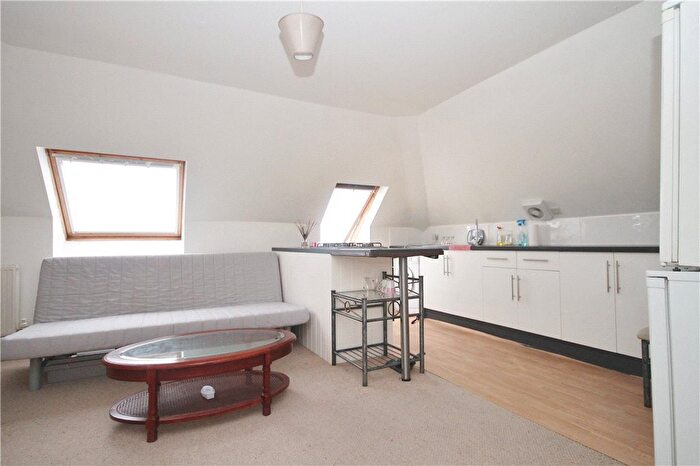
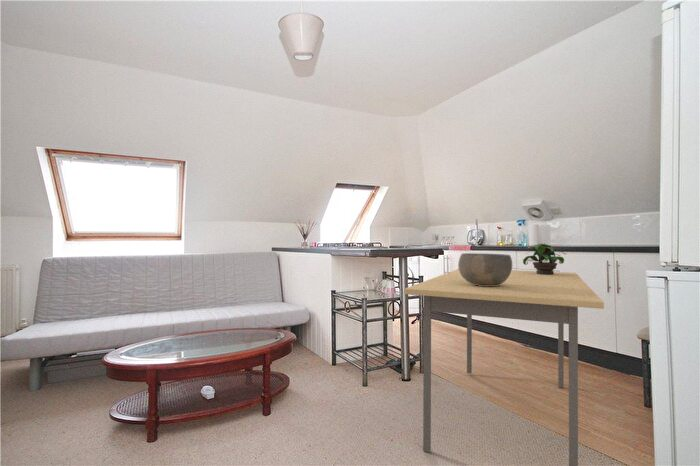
+ bowl [457,252,513,286]
+ potted flower [522,242,568,275]
+ dining table [403,268,605,466]
